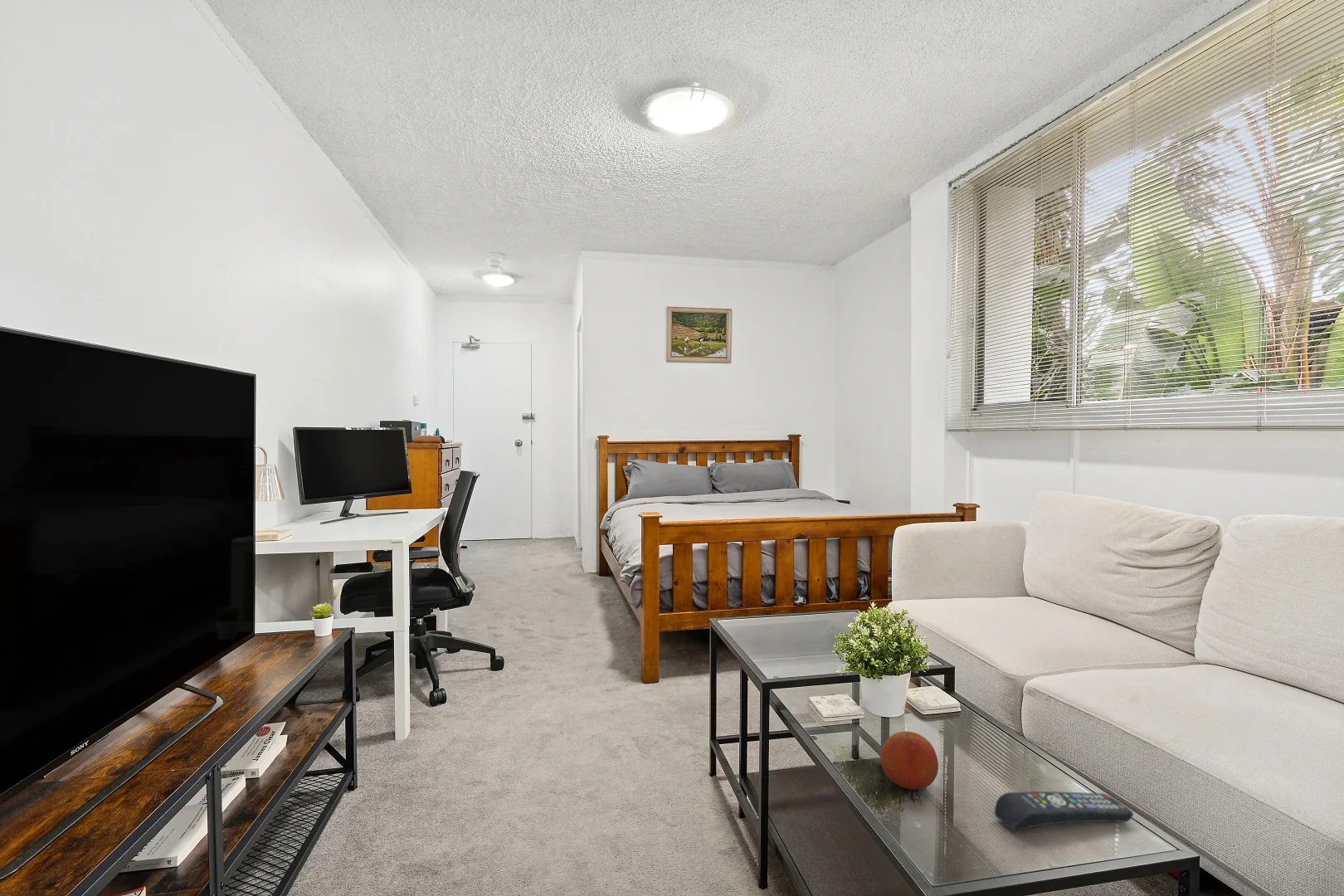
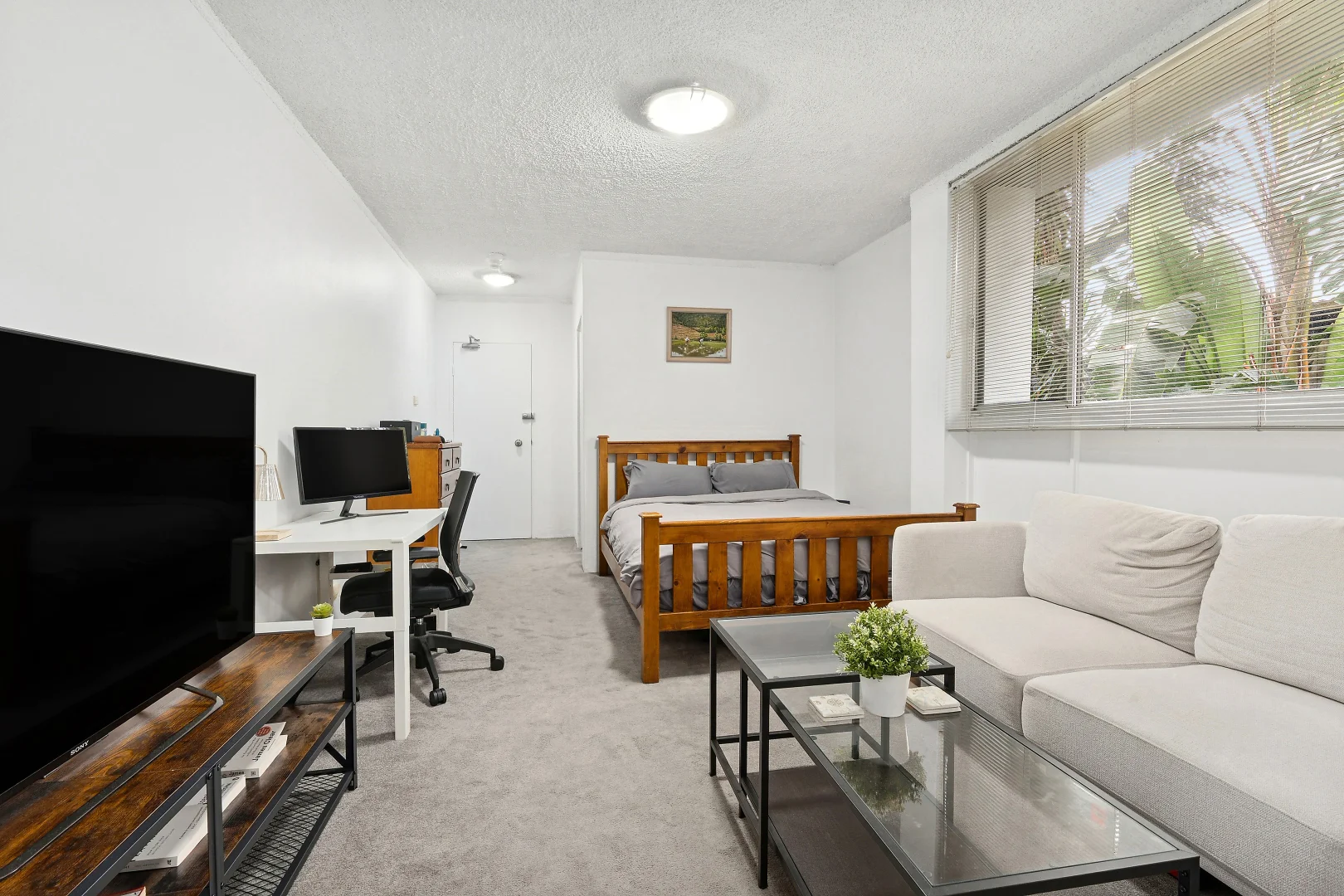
- fruit [879,731,939,791]
- remote control [994,791,1134,831]
